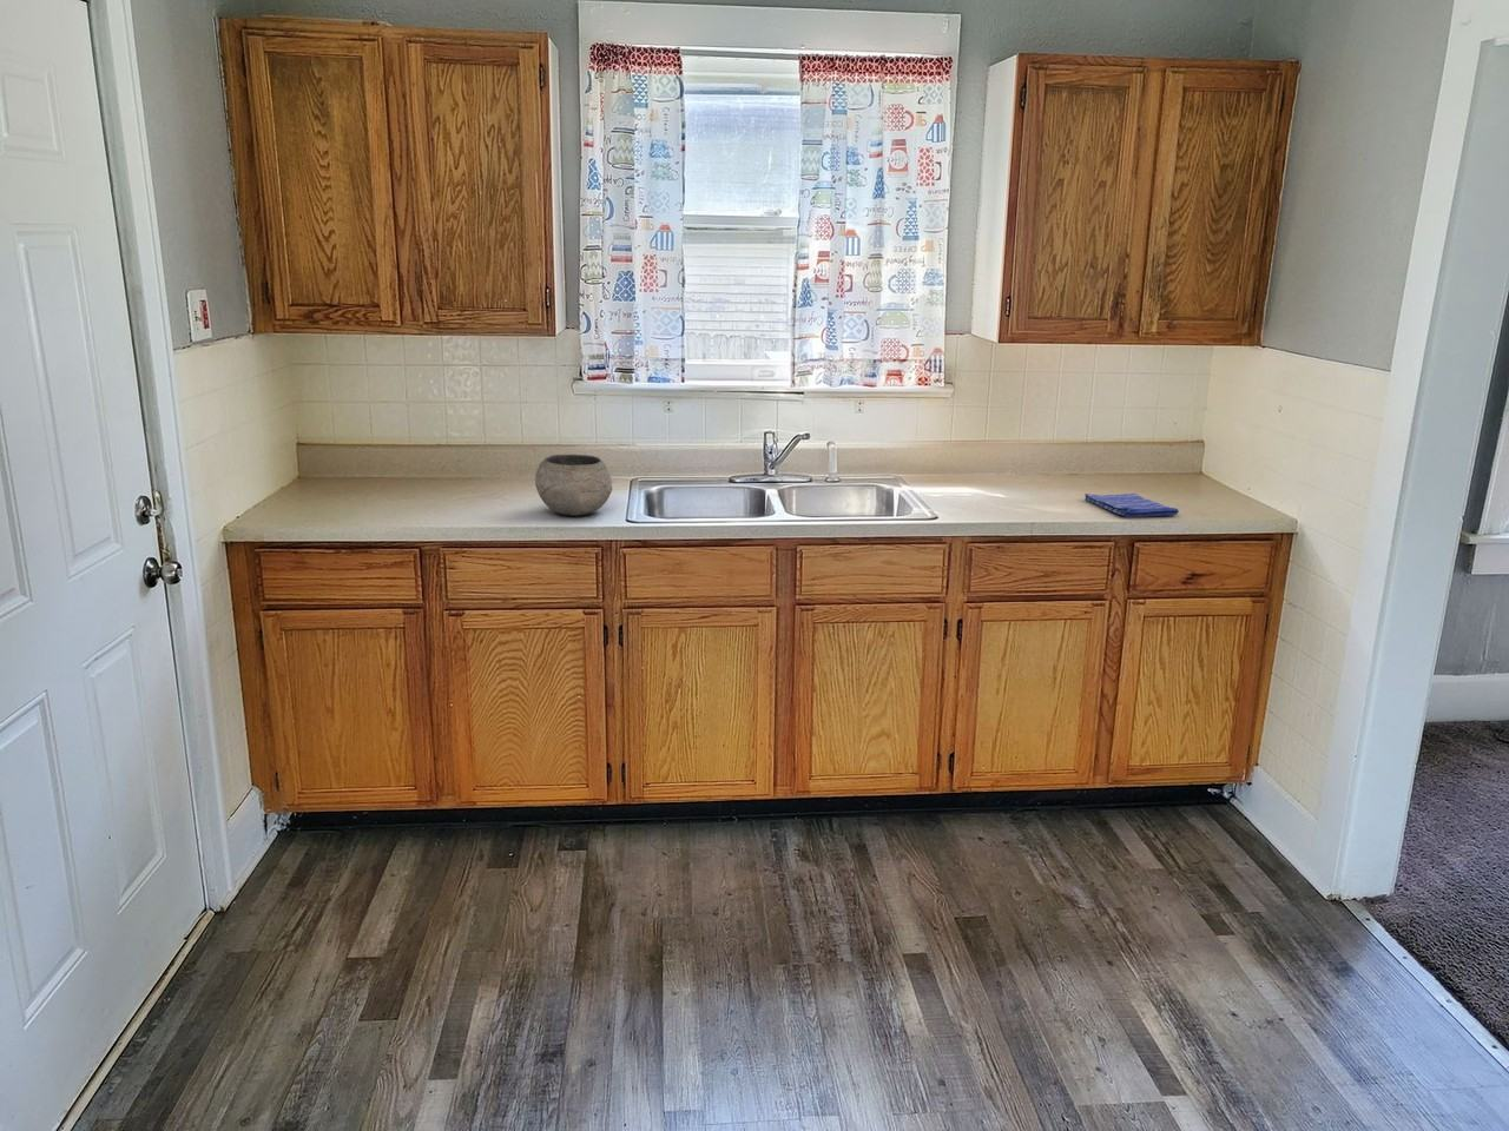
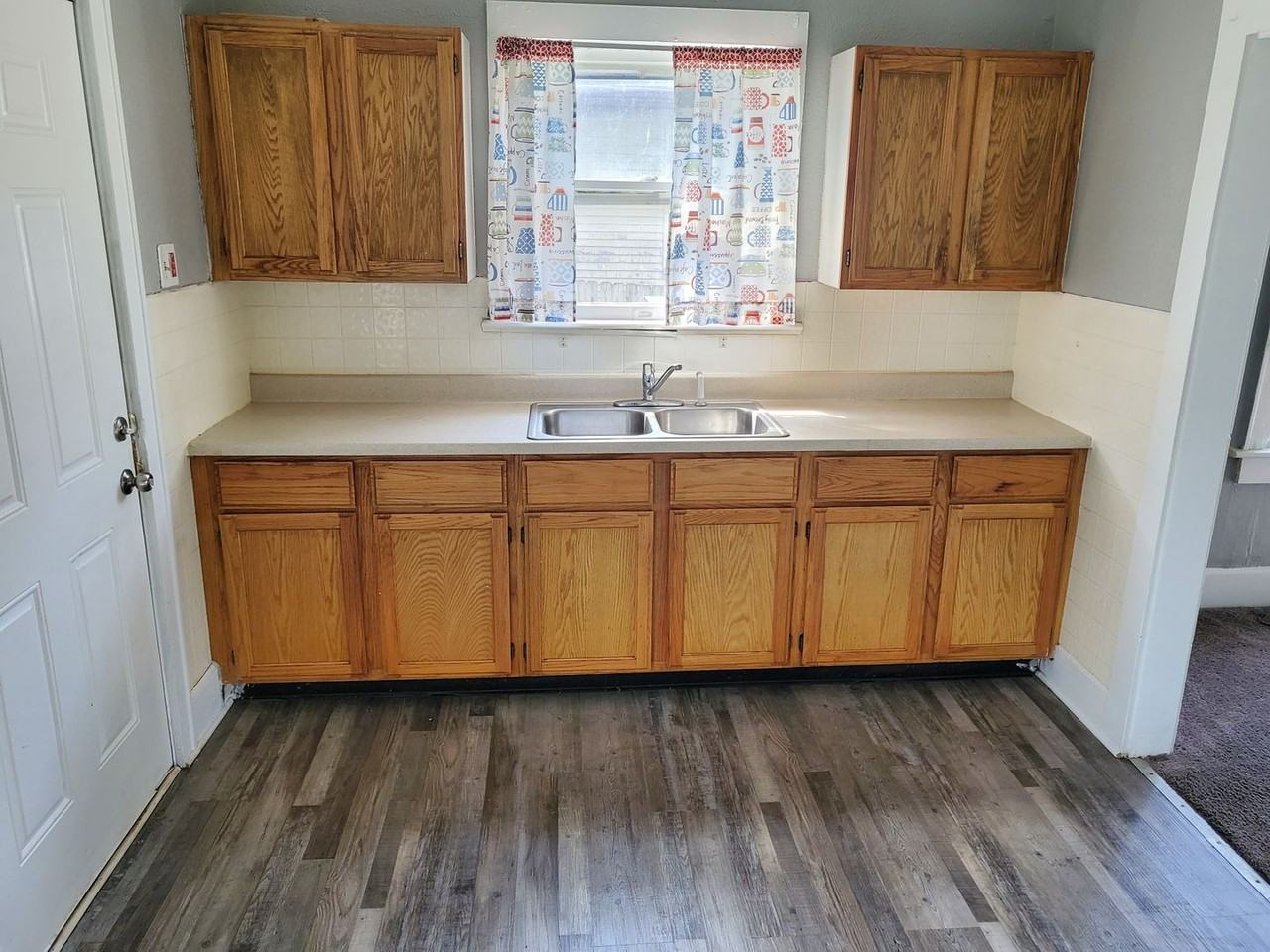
- bowl [533,454,613,517]
- dish towel [1084,493,1180,518]
